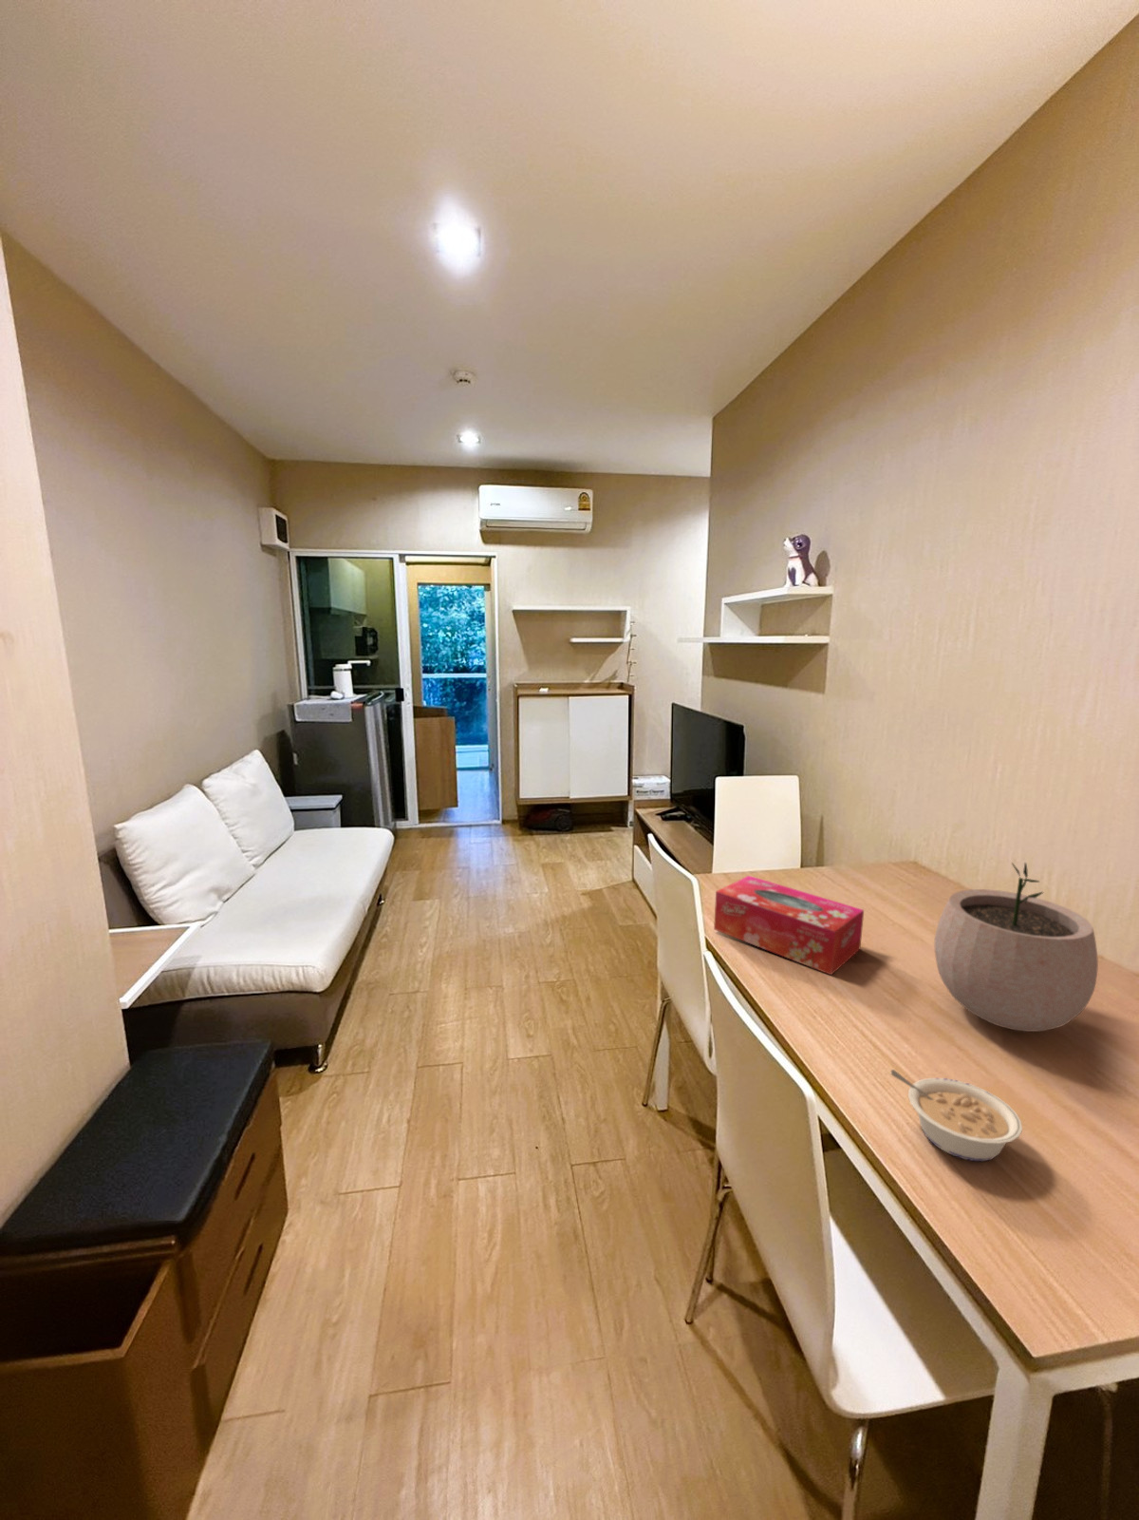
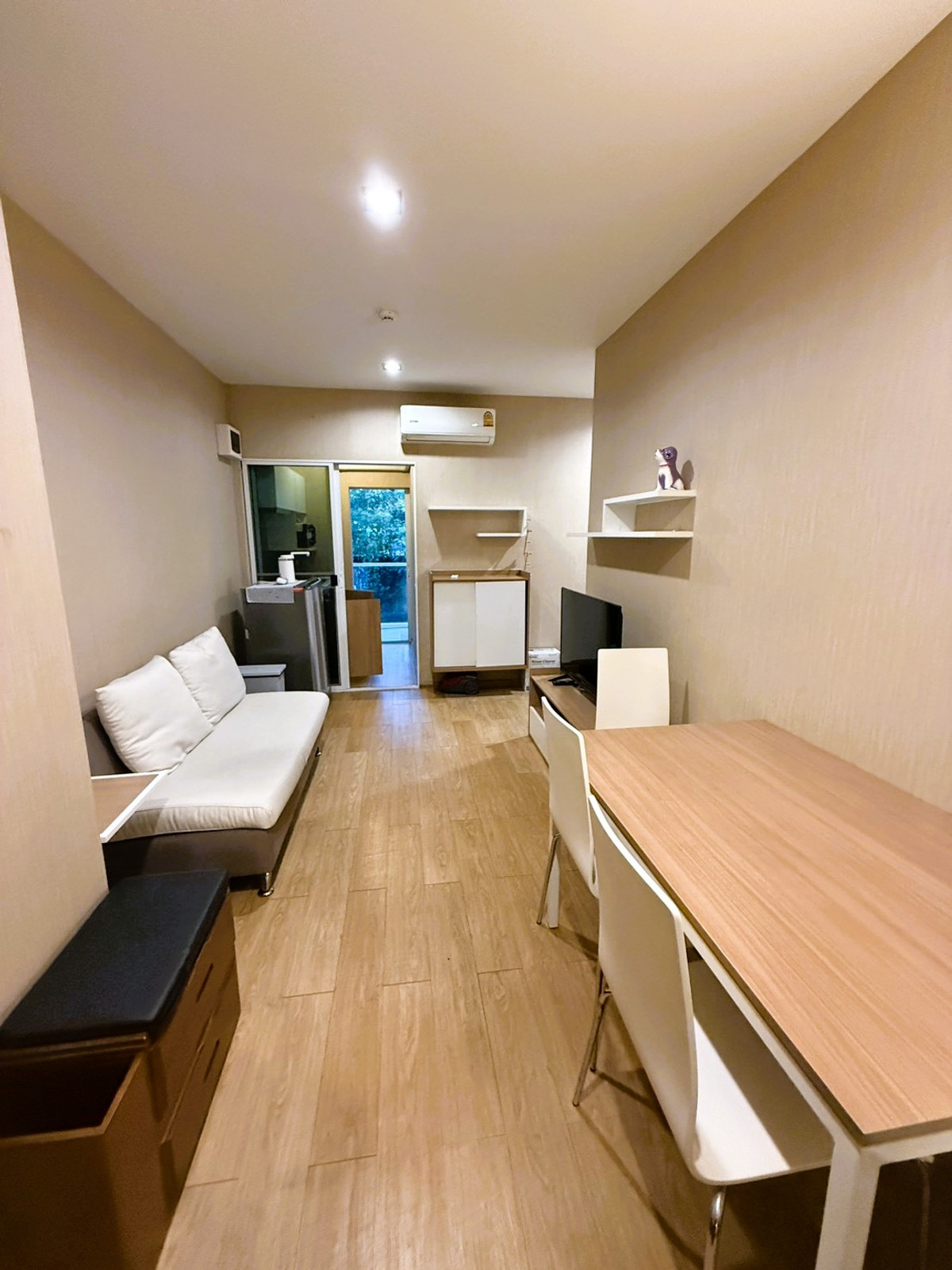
- plant pot [933,862,1100,1033]
- legume [889,1069,1023,1162]
- tissue box [713,875,865,975]
